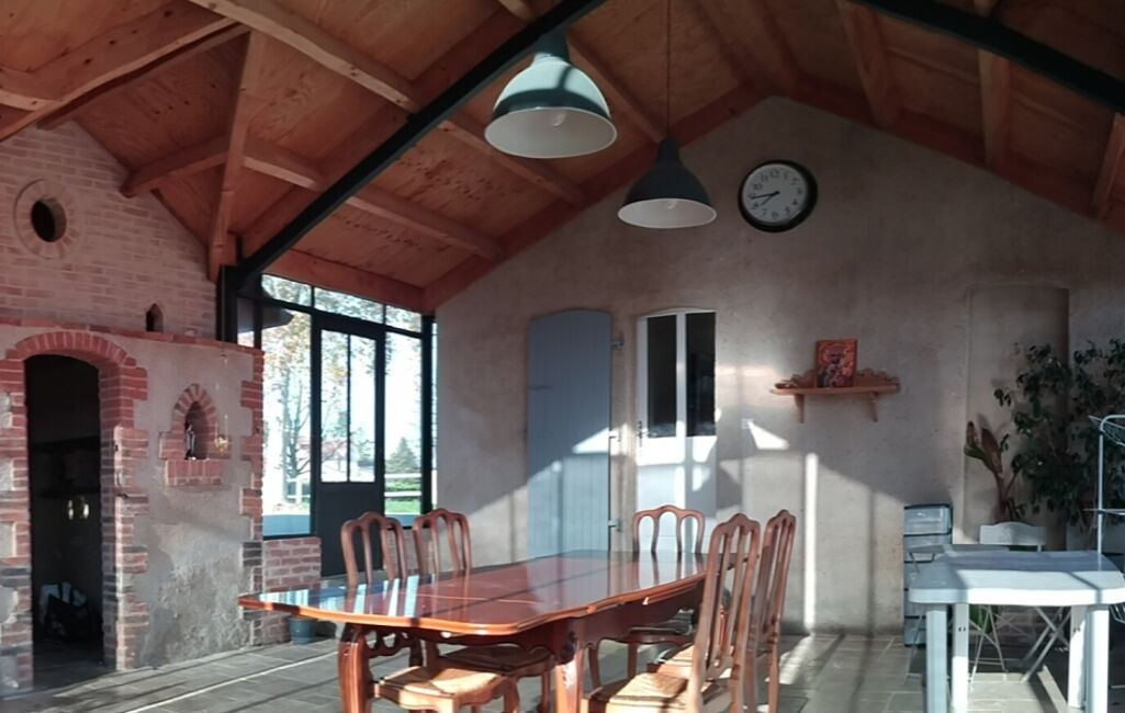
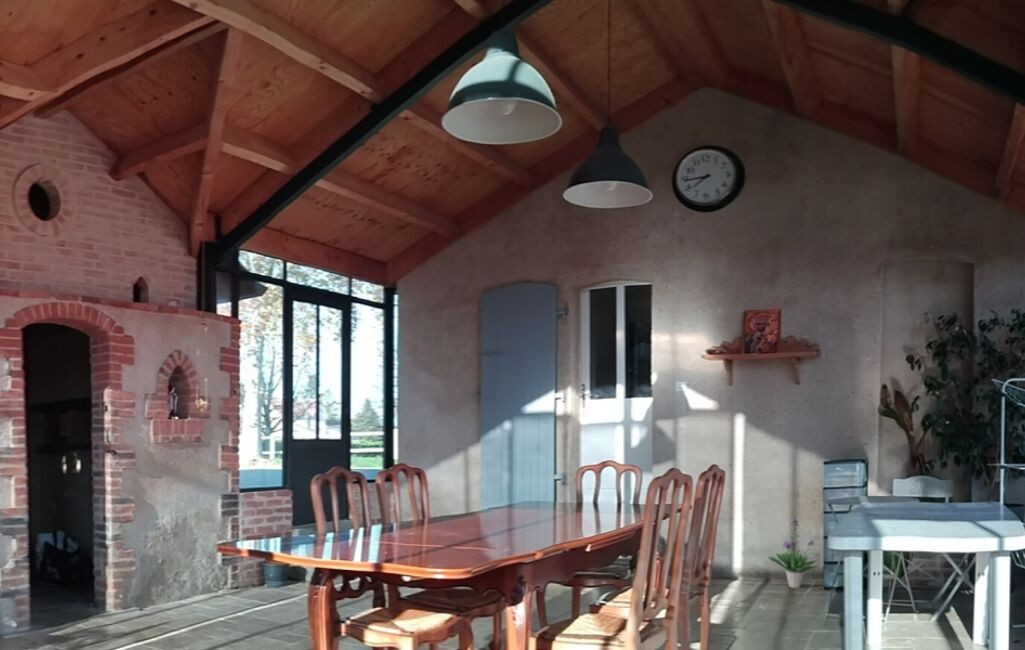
+ potted plant [768,516,820,589]
